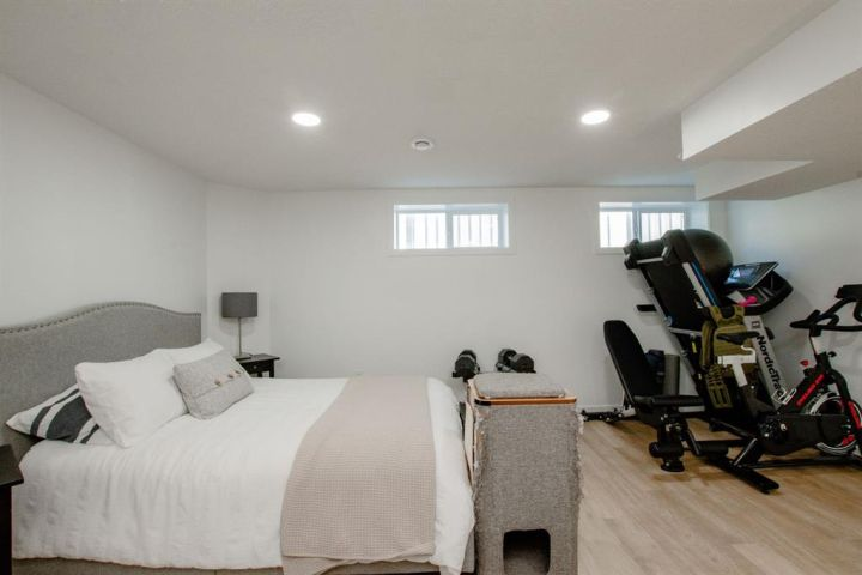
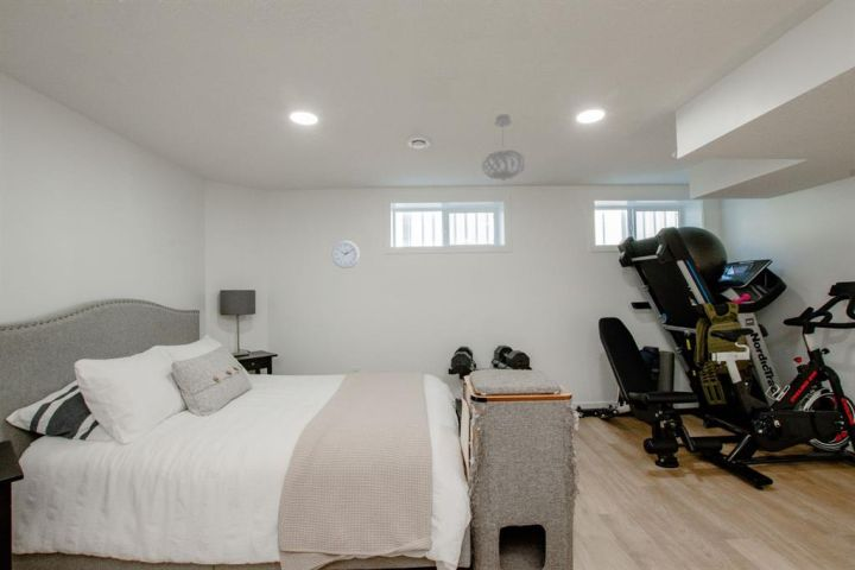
+ pendant light [481,113,527,182]
+ wall clock [331,240,361,270]
